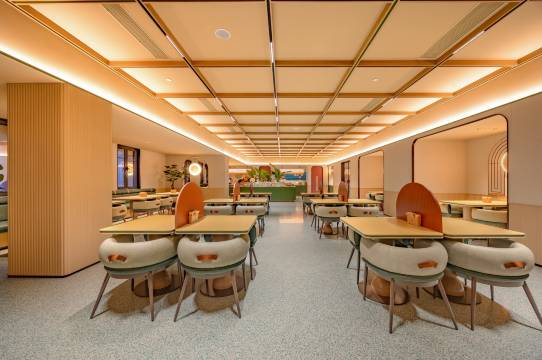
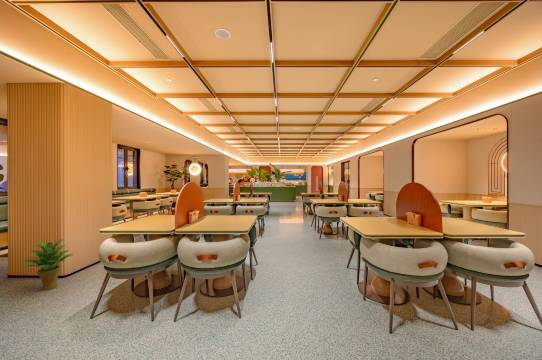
+ potted plant [20,238,74,292]
